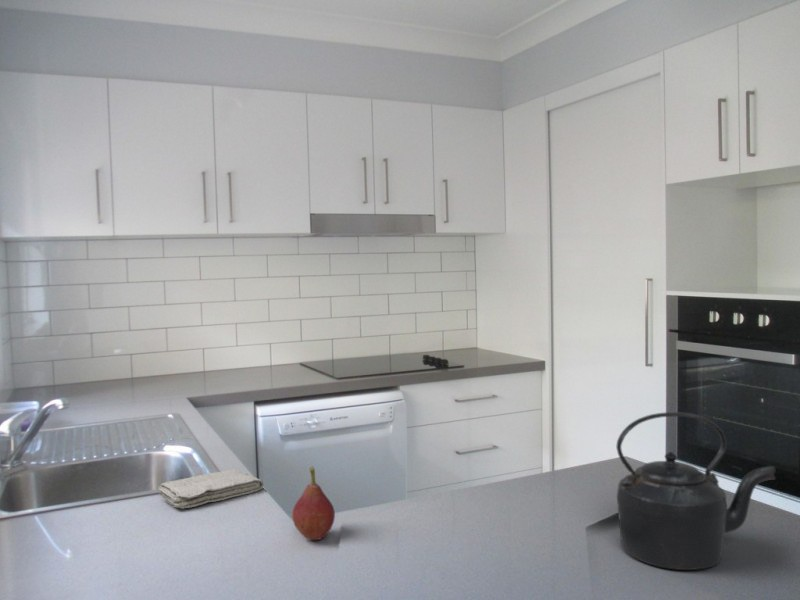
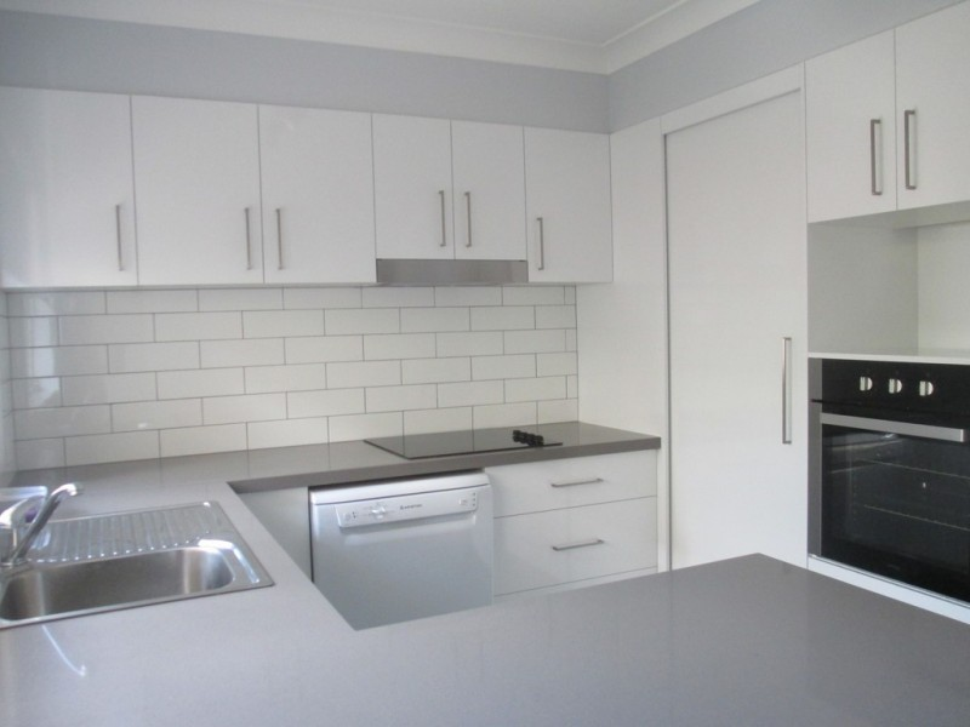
- washcloth [157,468,265,510]
- kettle [615,411,776,571]
- fruit [291,466,336,541]
